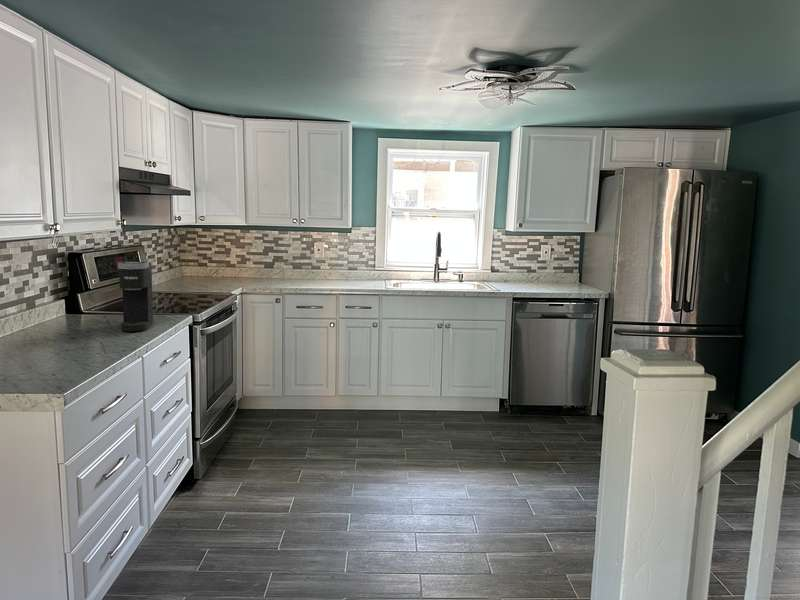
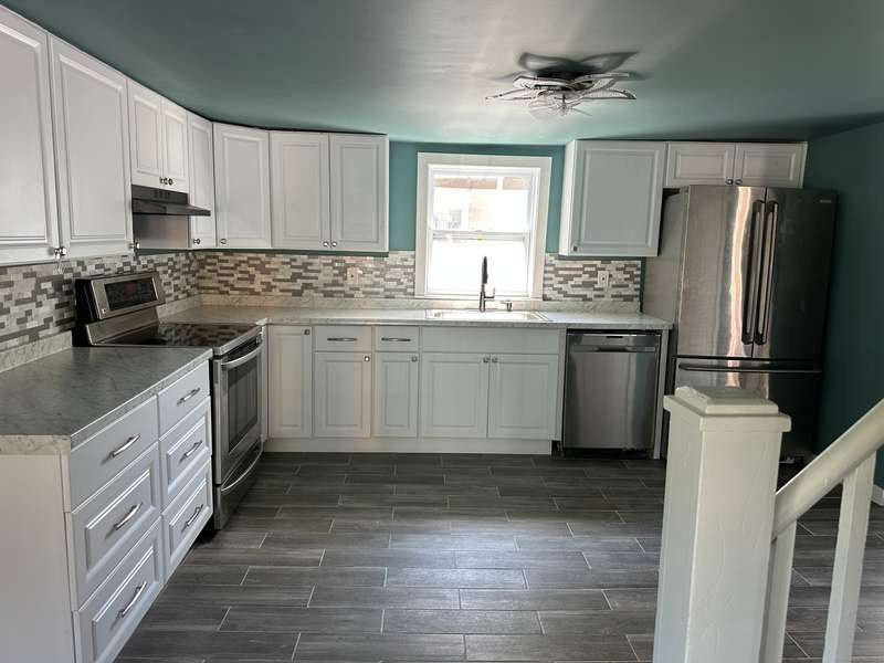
- coffee maker [117,261,154,333]
